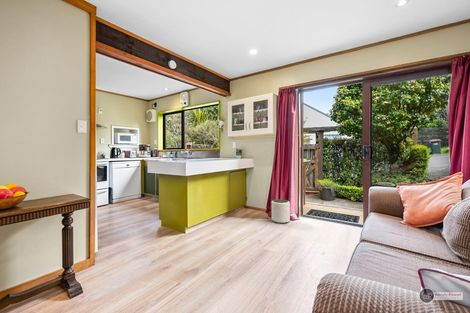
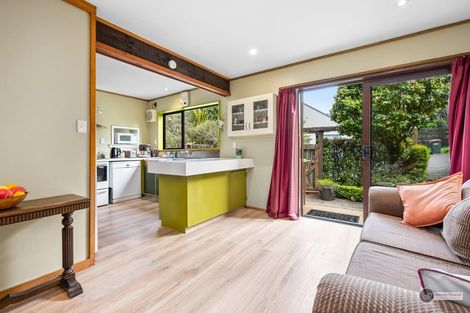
- plant pot [271,198,291,224]
